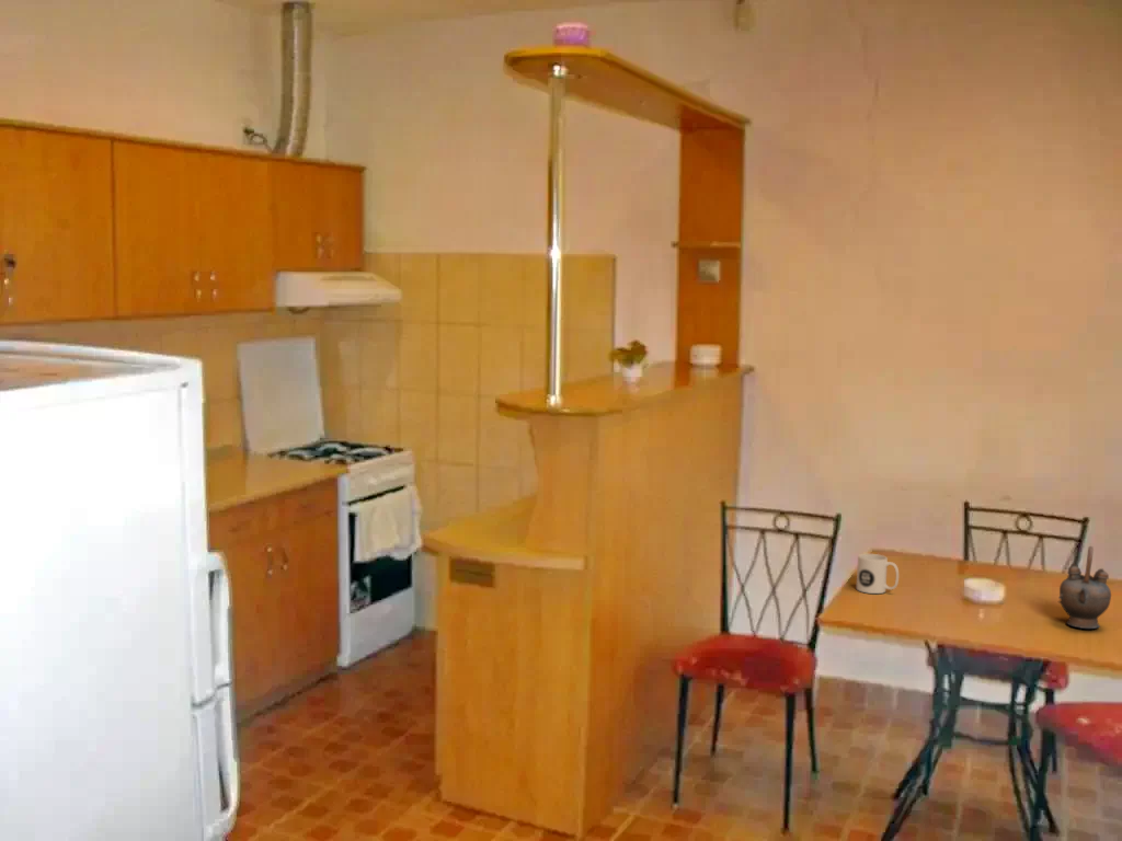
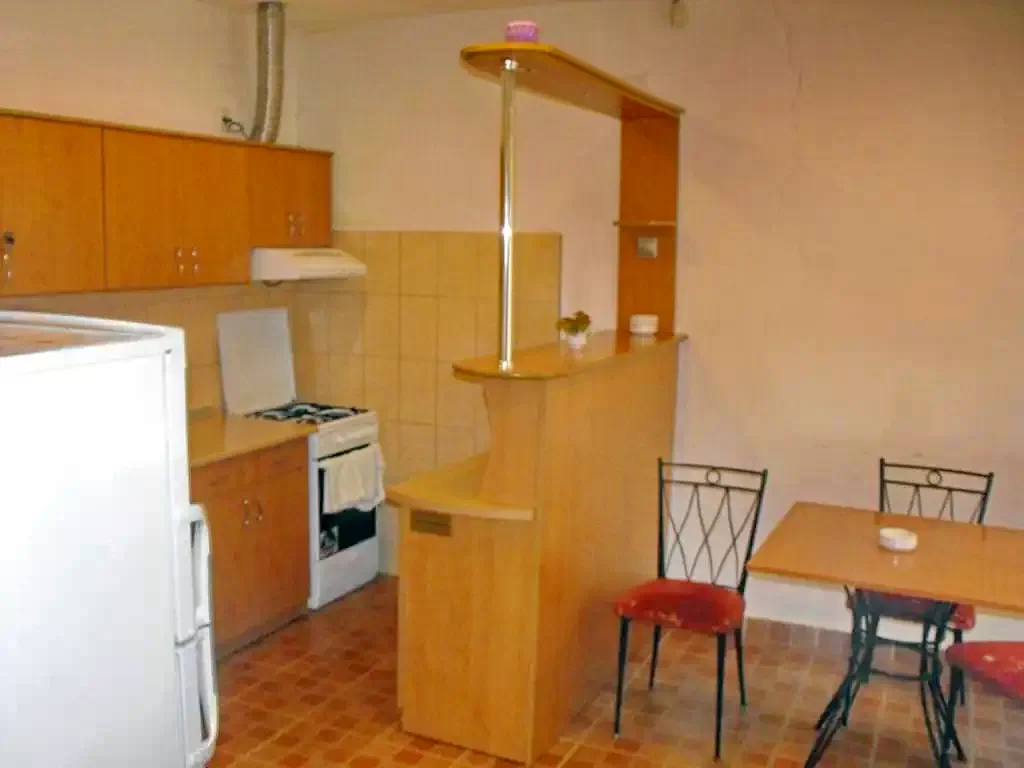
- teapot [1057,545,1112,630]
- mug [856,553,900,595]
